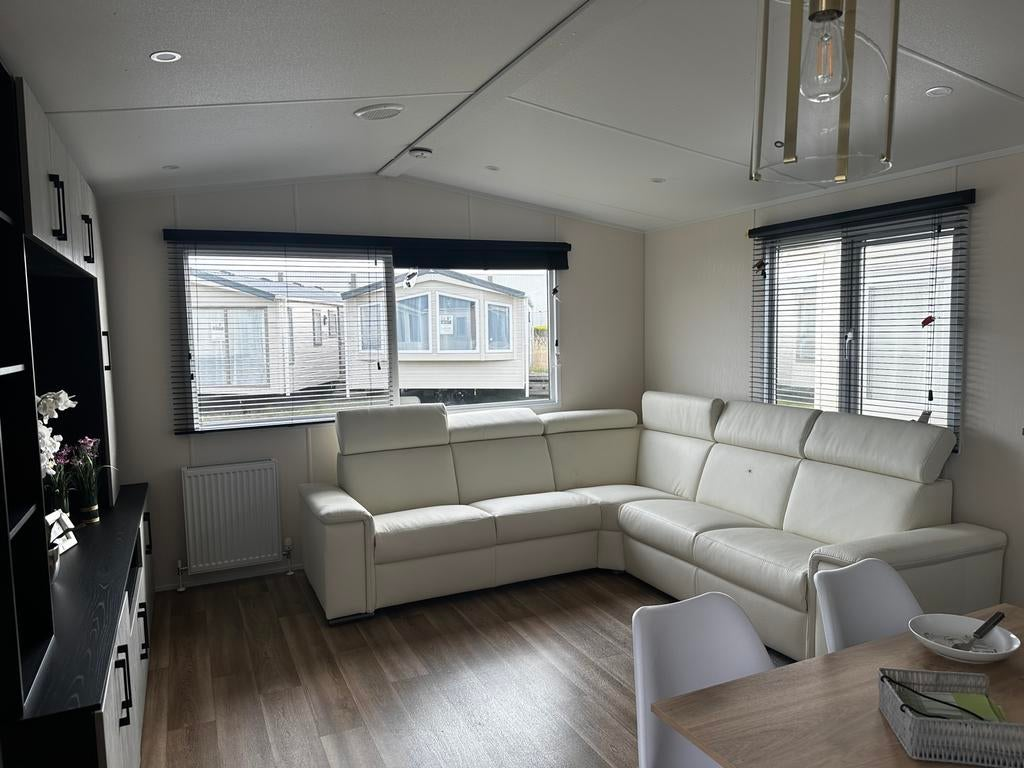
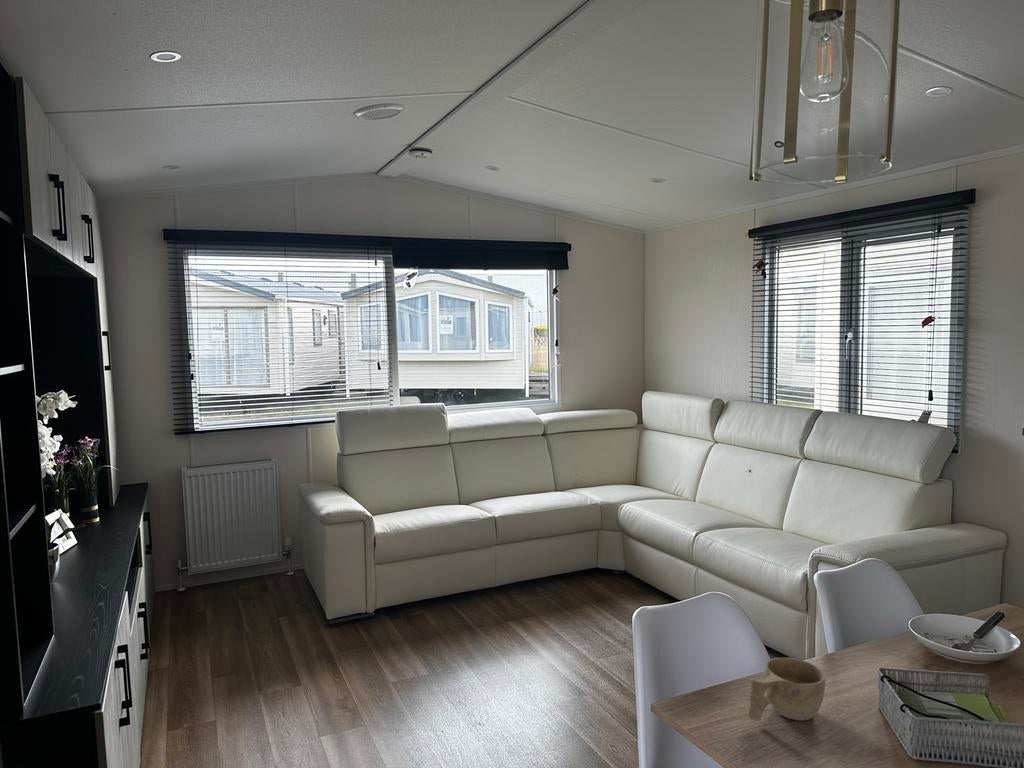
+ cup [748,657,826,722]
